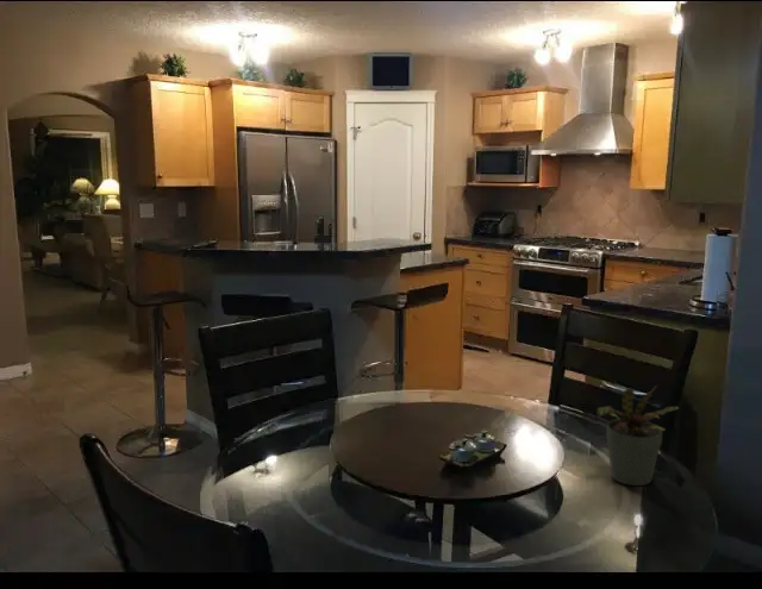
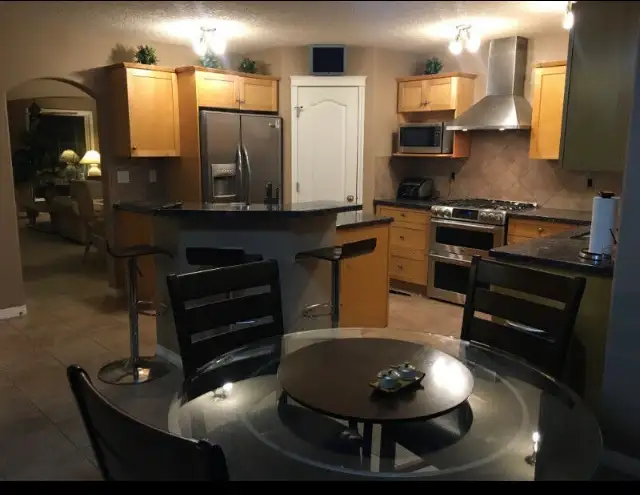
- potted plant [595,384,680,487]
